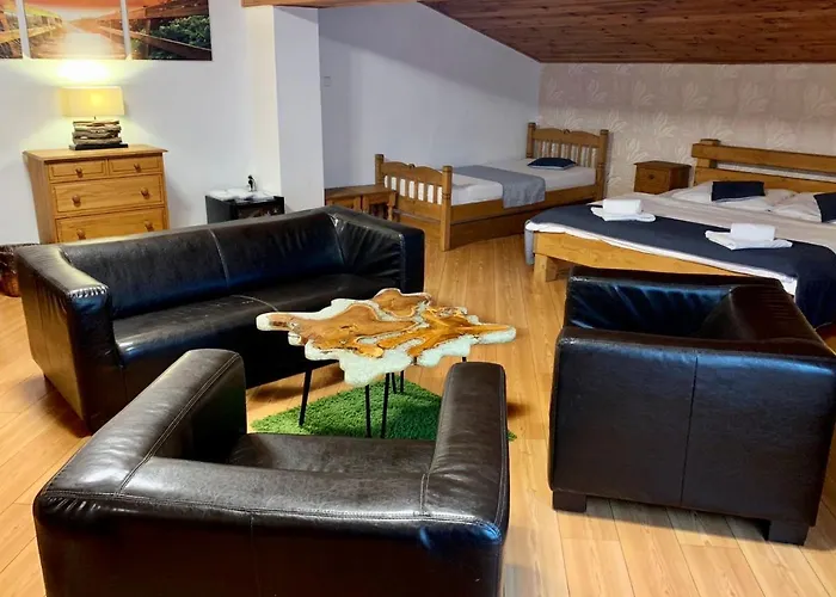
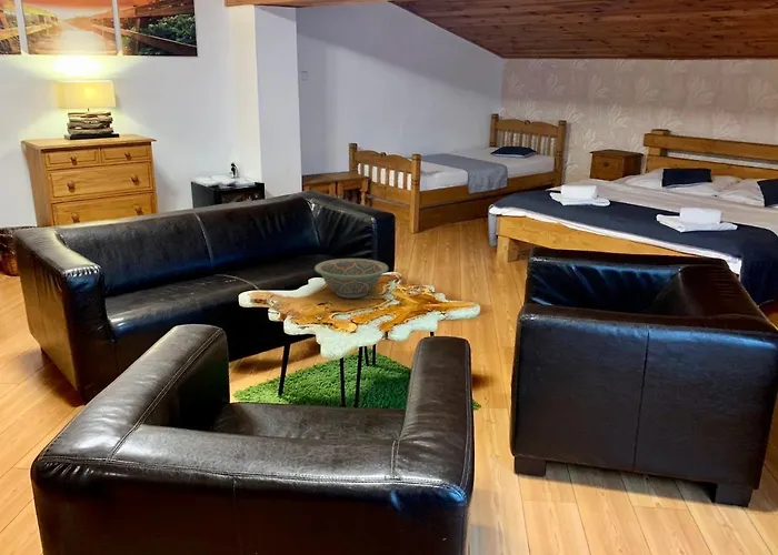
+ decorative bowl [313,258,389,300]
